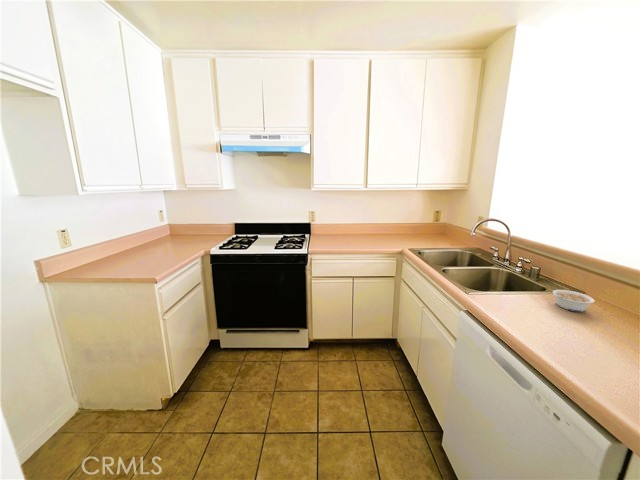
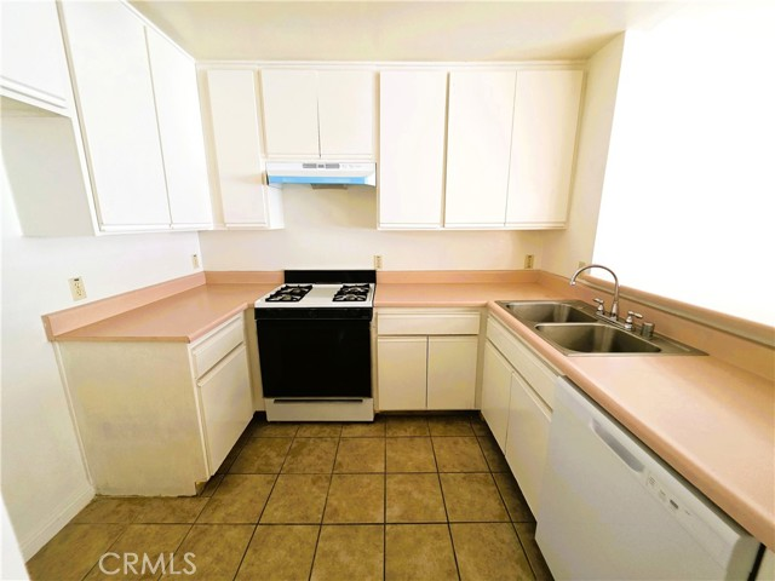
- legume [551,289,596,313]
